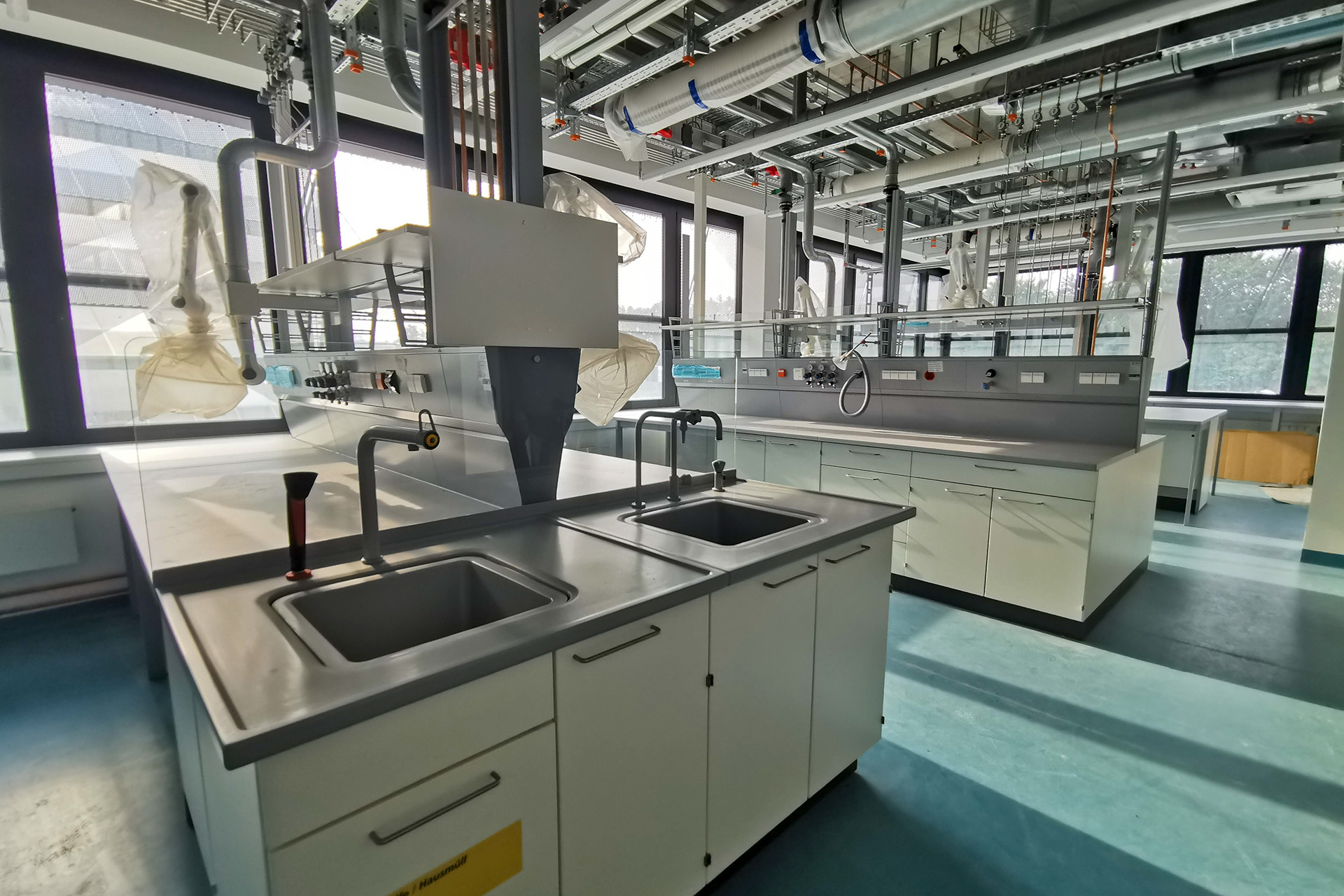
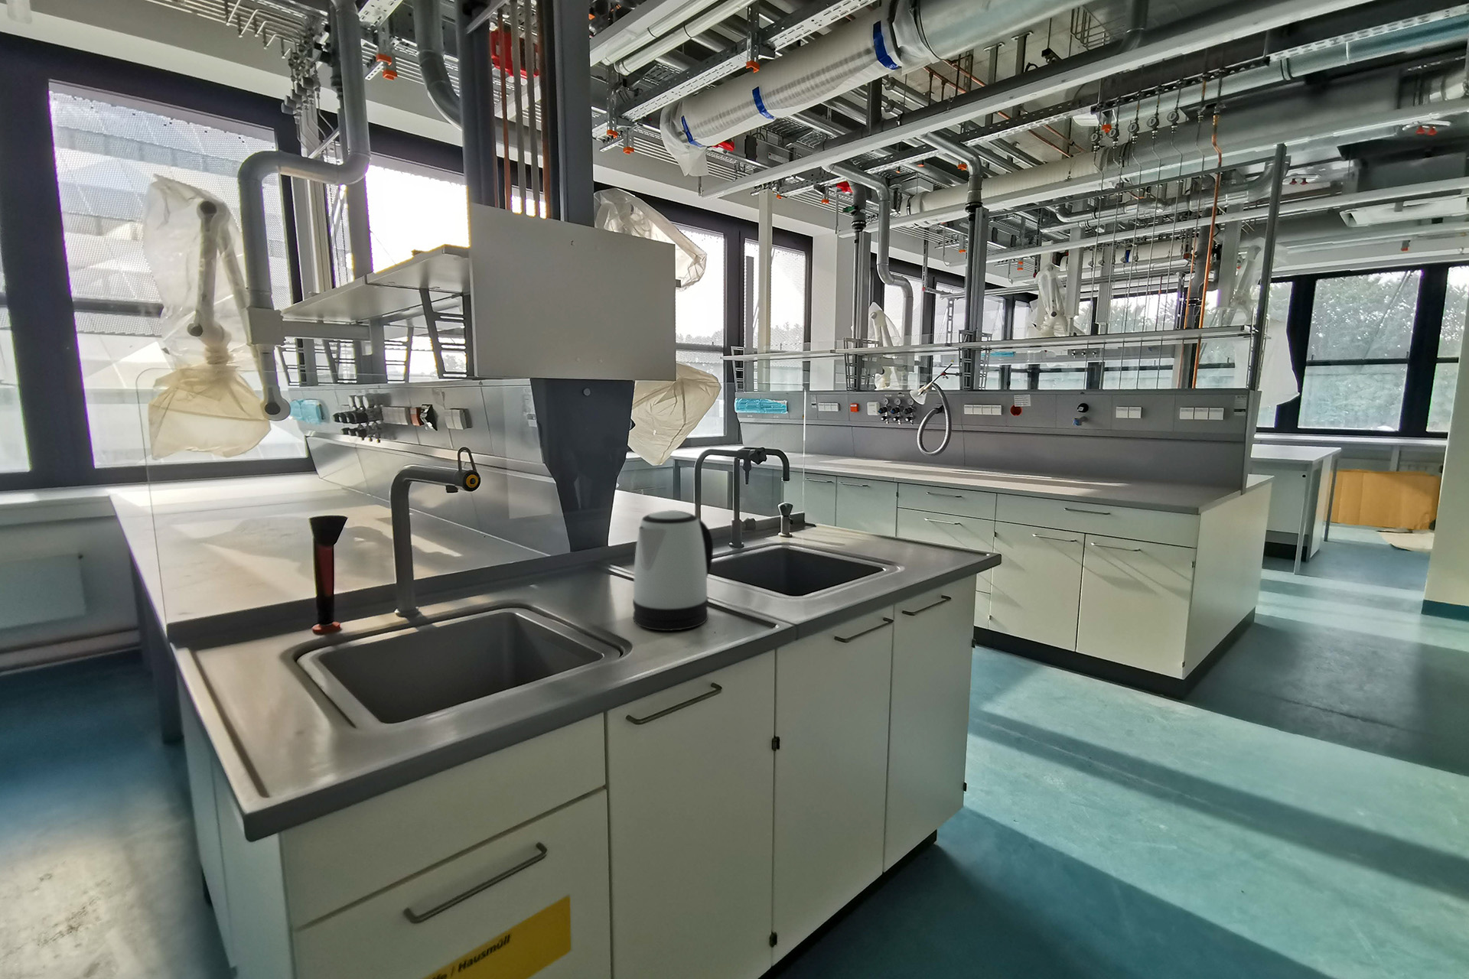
+ kettle [632,509,714,632]
